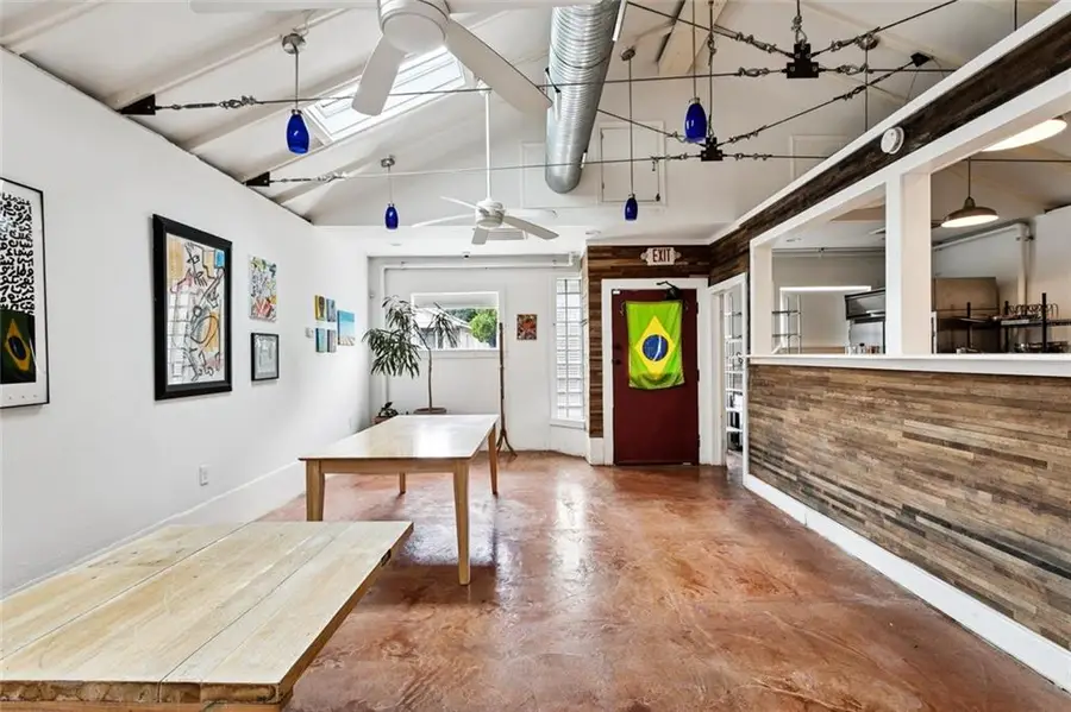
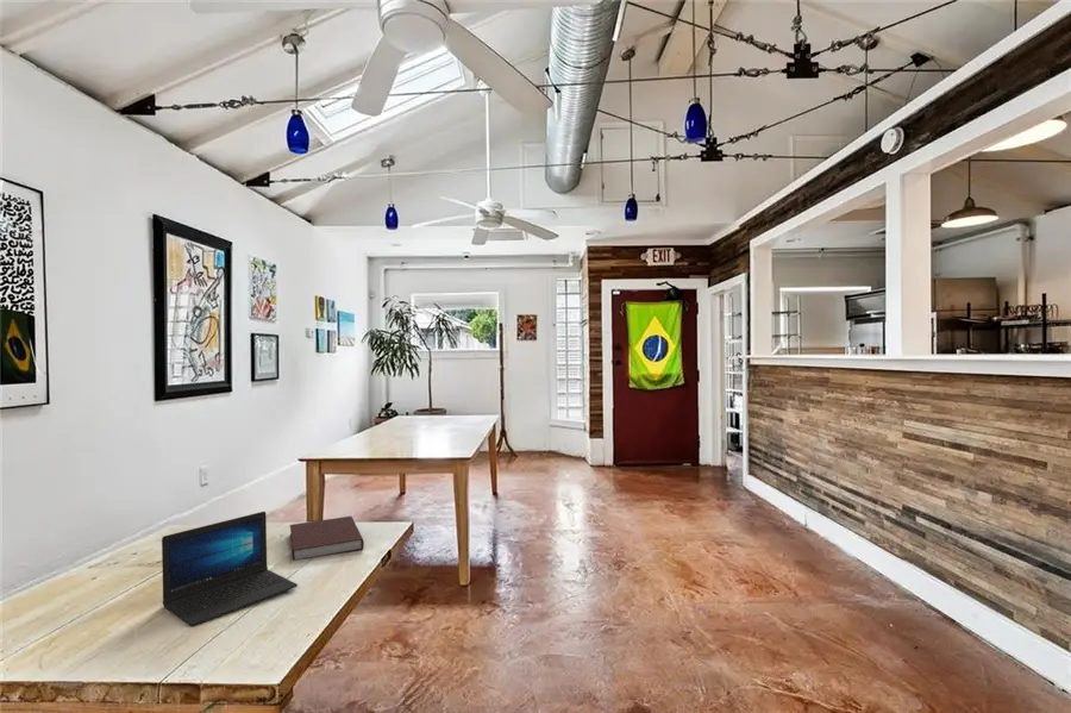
+ notebook [289,515,365,562]
+ laptop [161,511,299,627]
